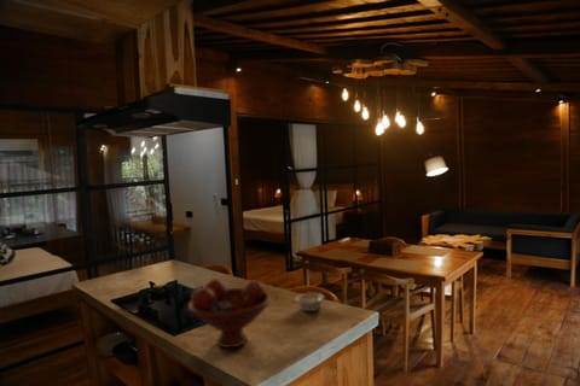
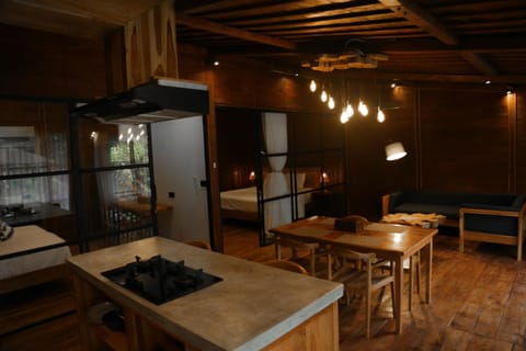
- fruit bowl [187,277,272,349]
- legume [294,291,331,312]
